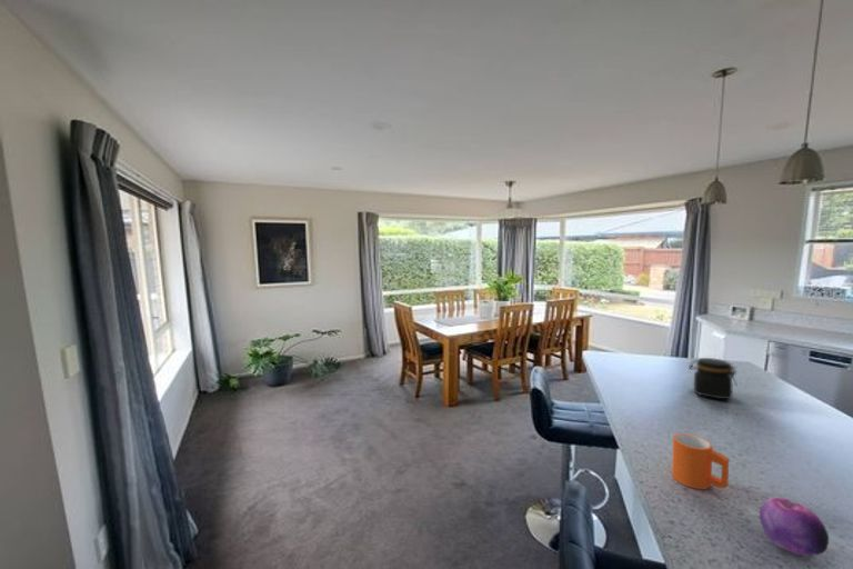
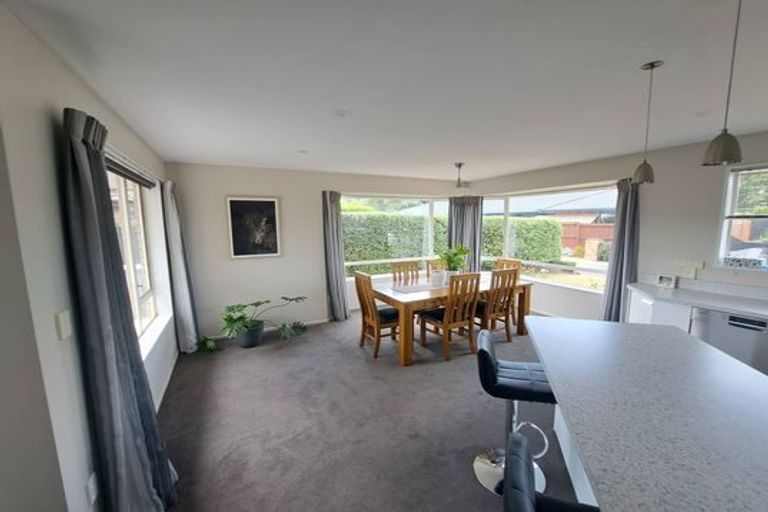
- fruit [759,497,830,558]
- mug [671,432,730,490]
- jar [688,357,739,401]
